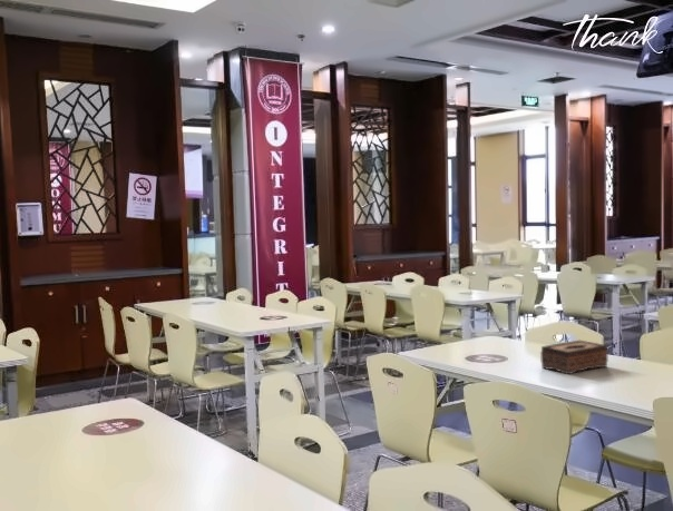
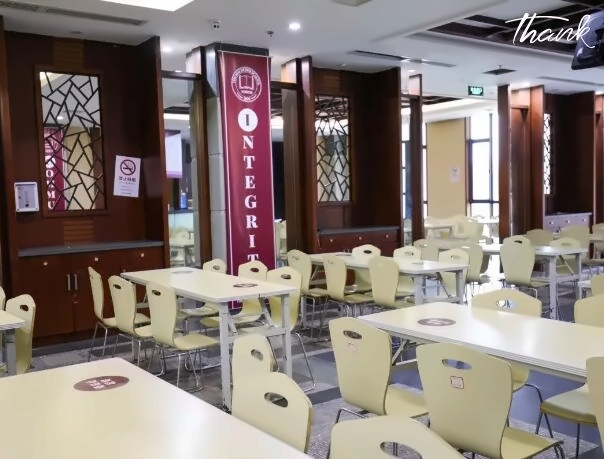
- tissue box [539,340,609,375]
